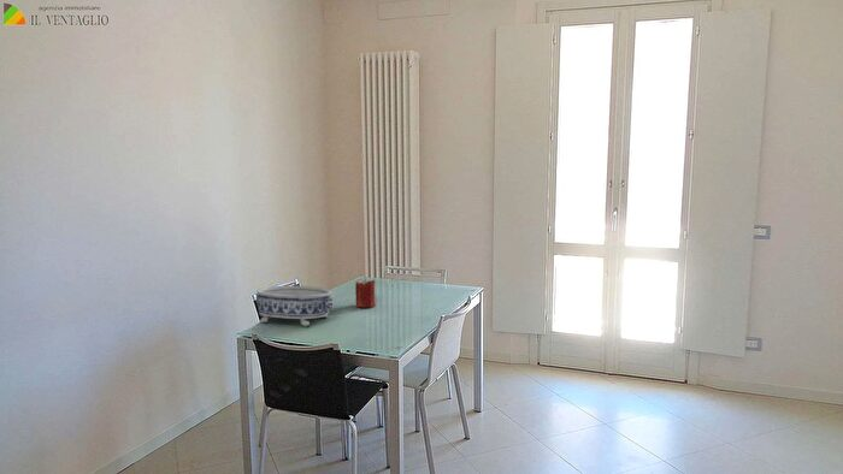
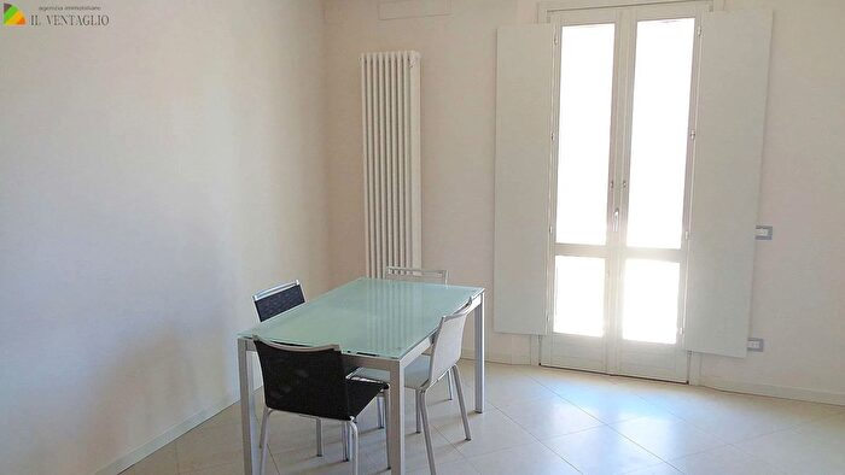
- candle [354,277,376,308]
- decorative bowl [255,285,335,327]
